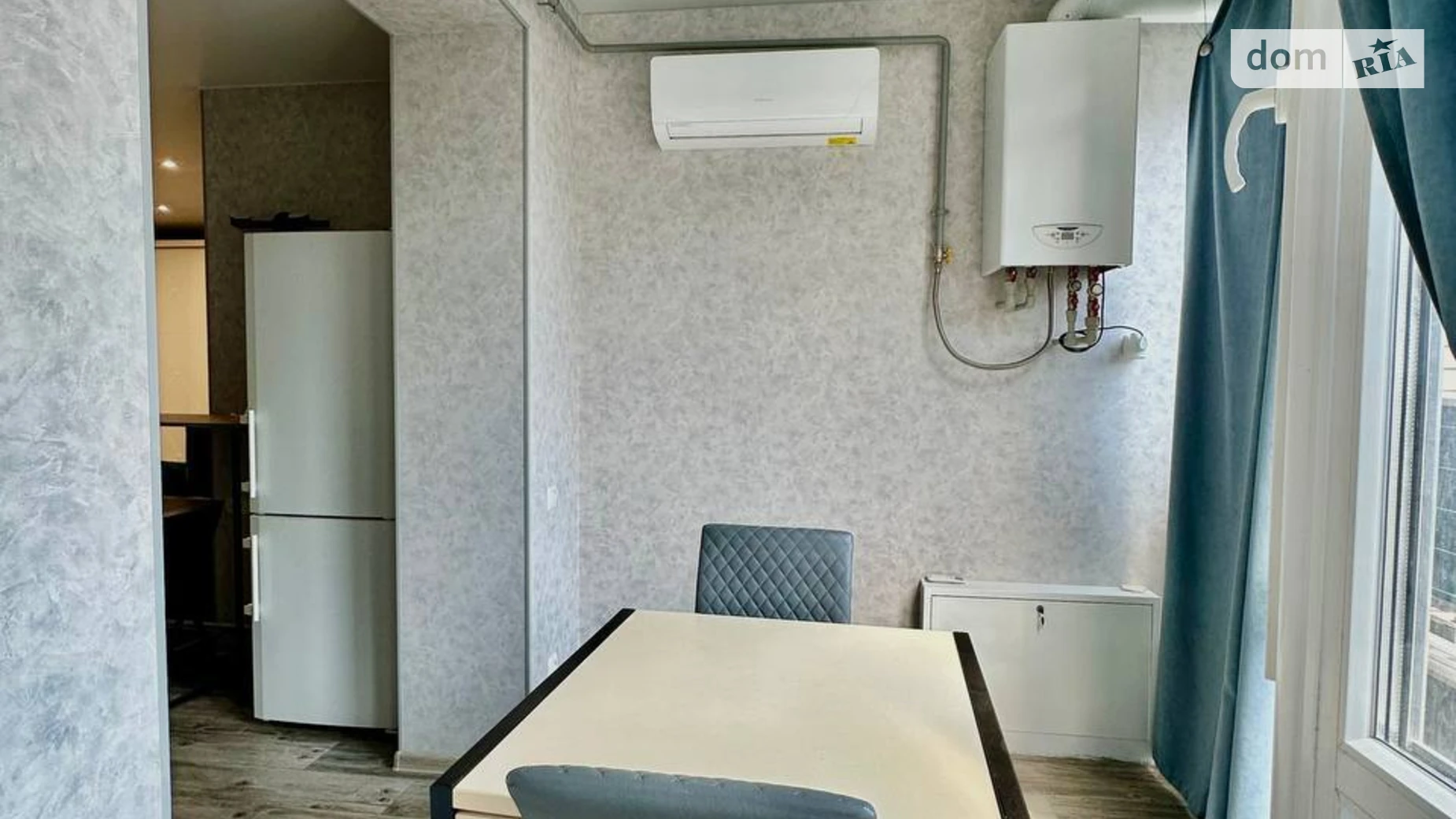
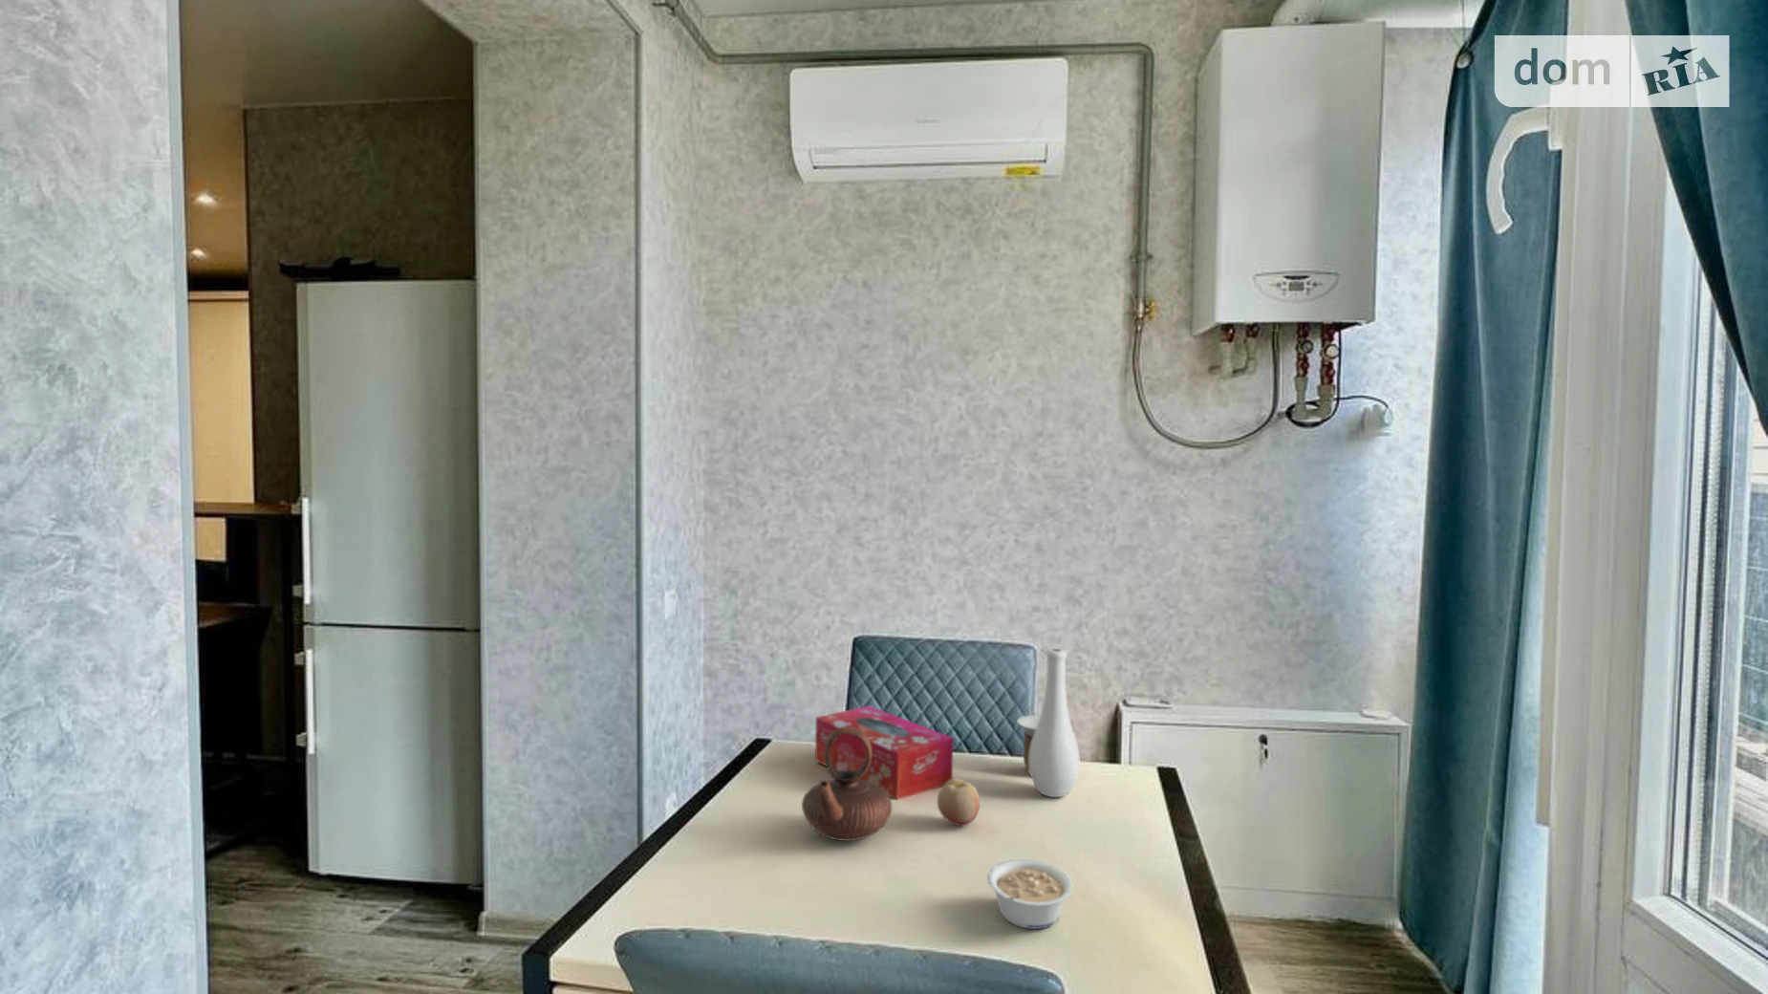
+ vase [1016,648,1080,799]
+ fruit [936,778,980,827]
+ teapot [801,727,892,842]
+ legume [987,857,1075,930]
+ tissue box [815,705,953,801]
